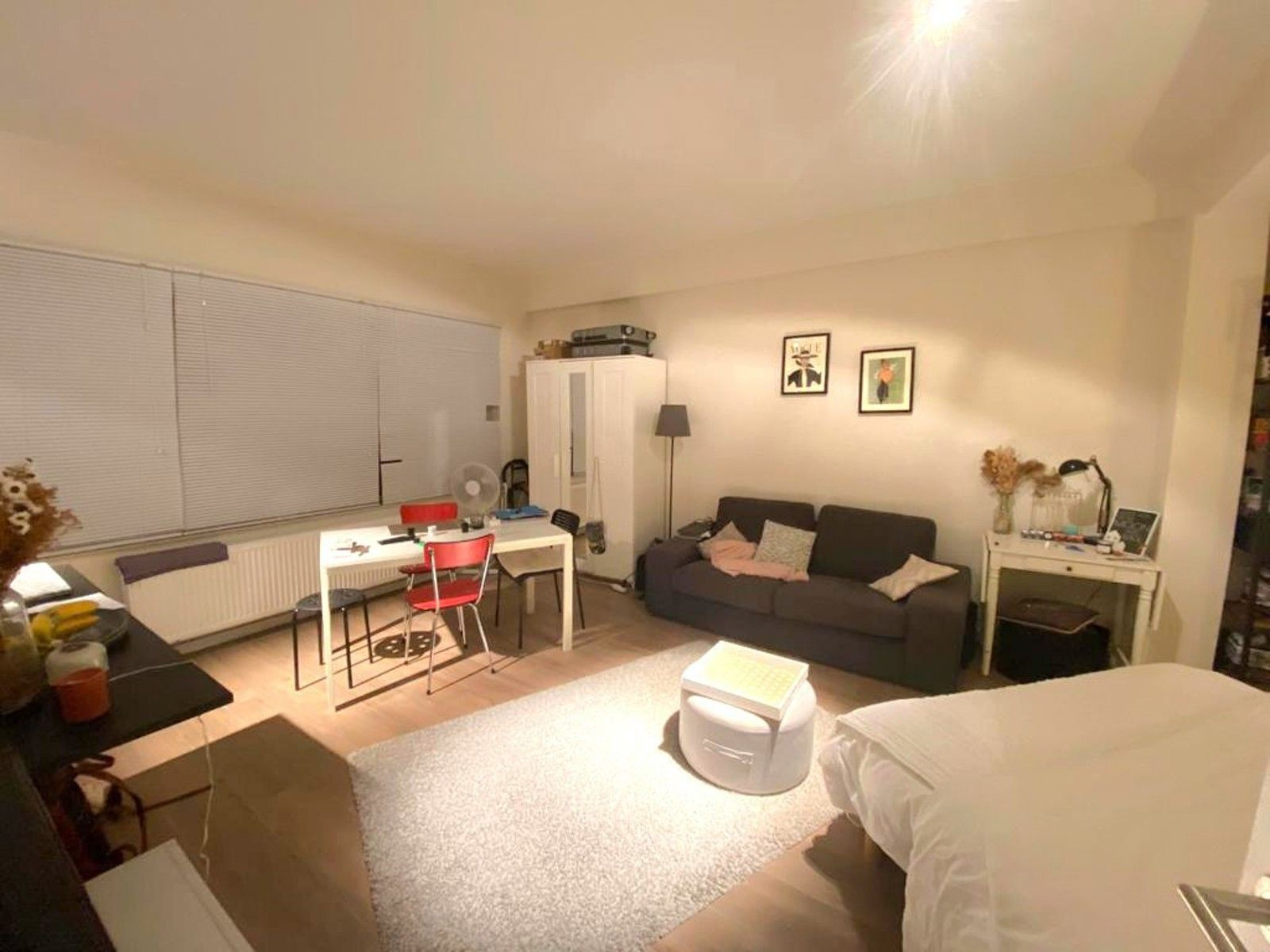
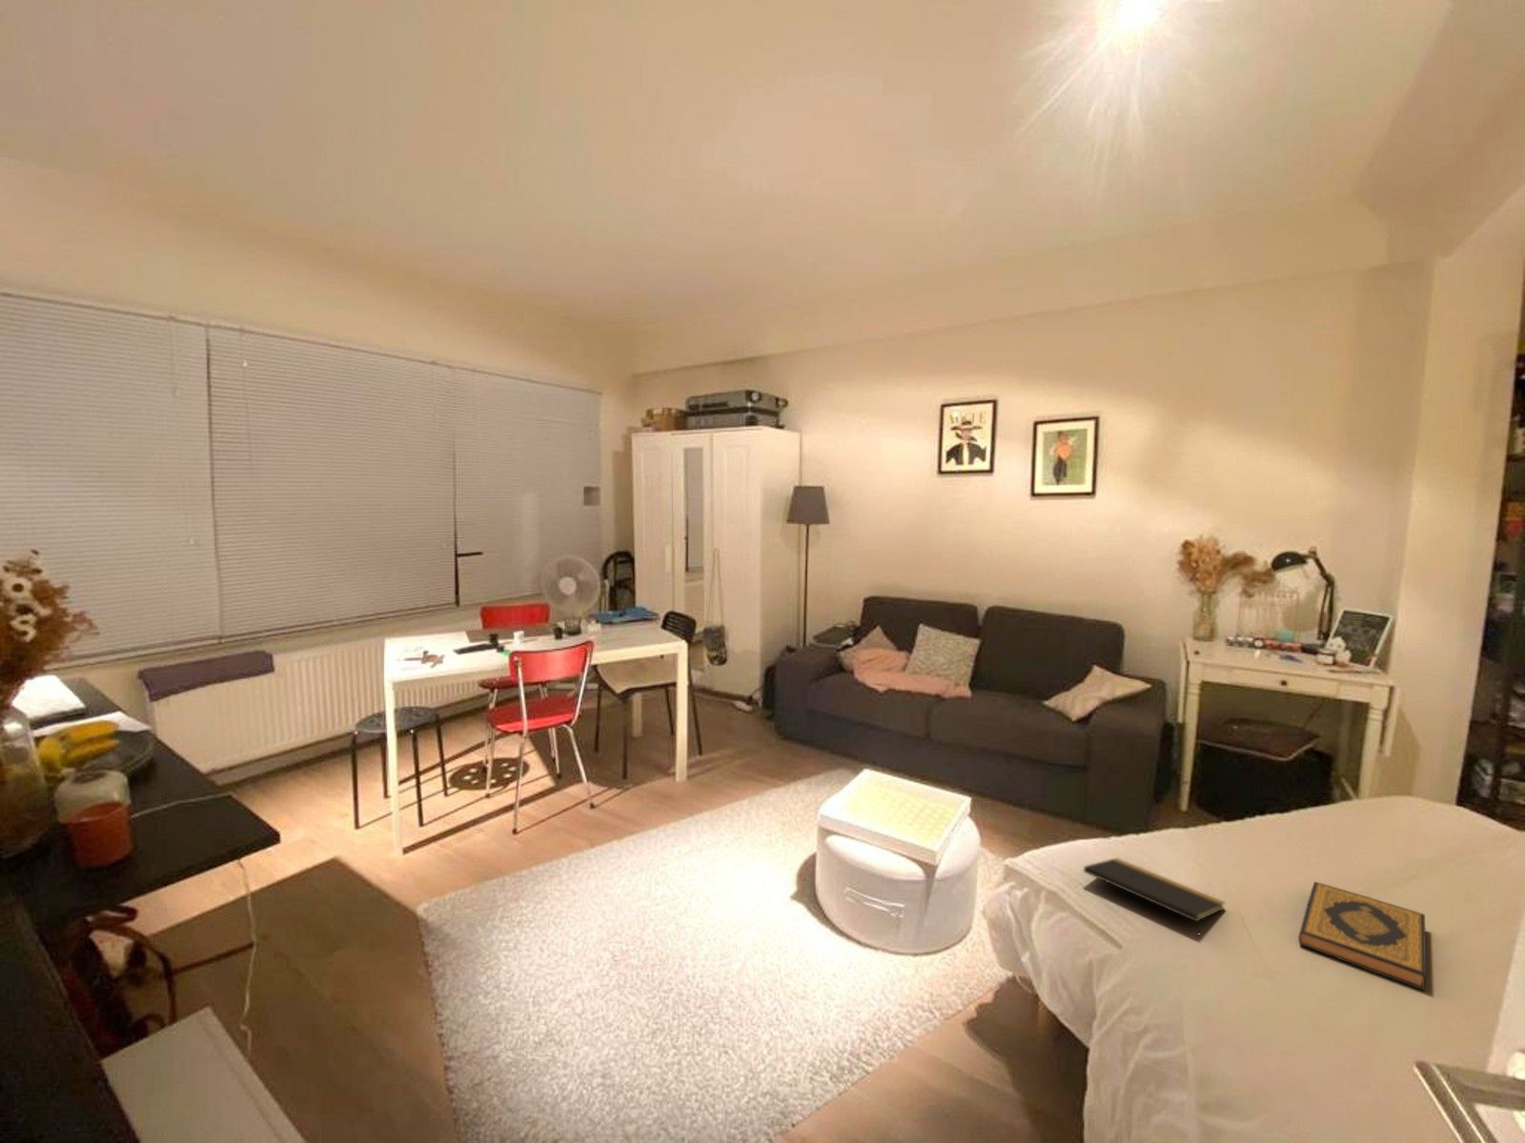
+ notepad [1083,857,1227,939]
+ hardback book [1297,880,1427,992]
